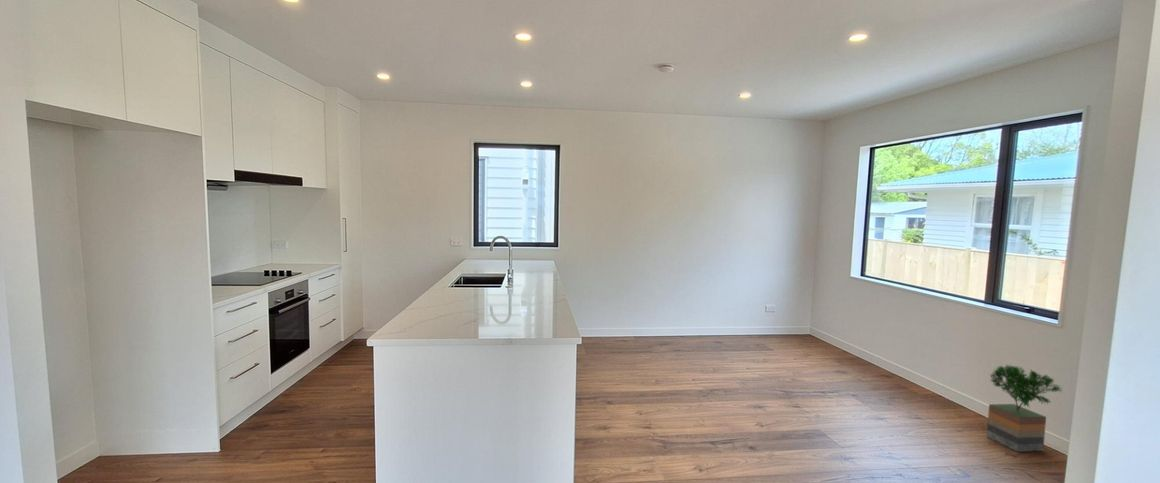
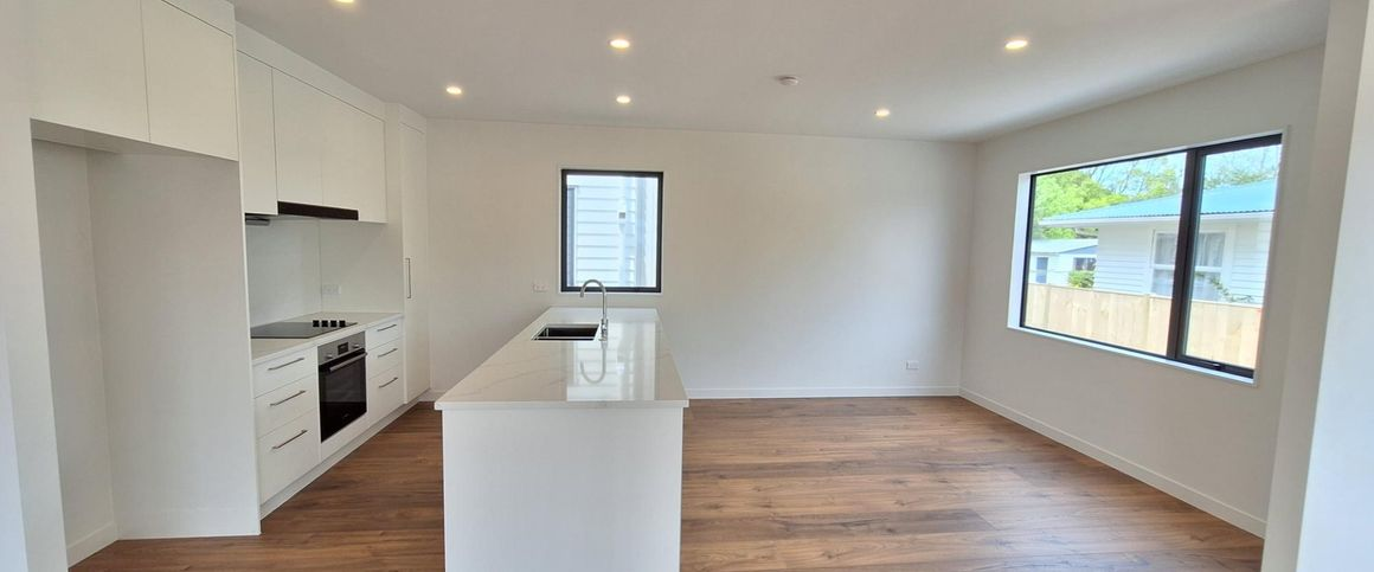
- potted tree [986,363,1063,453]
